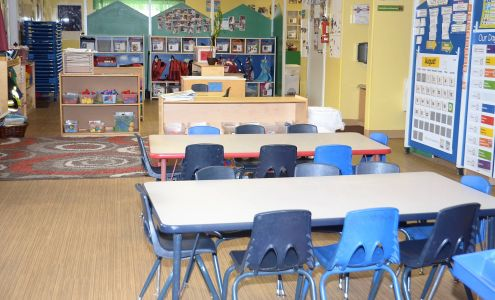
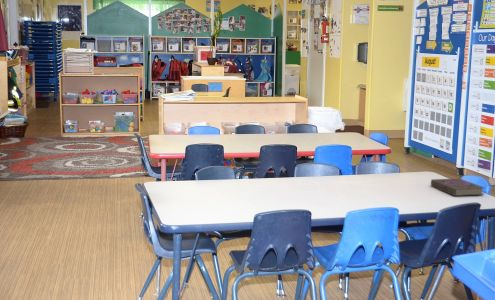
+ book [430,177,485,197]
